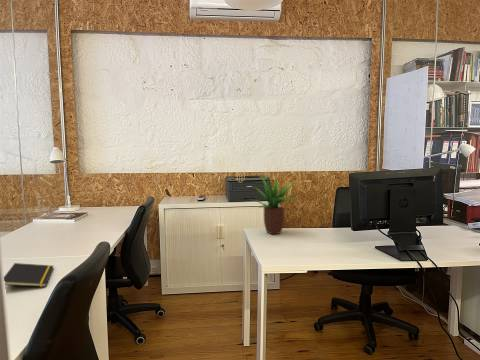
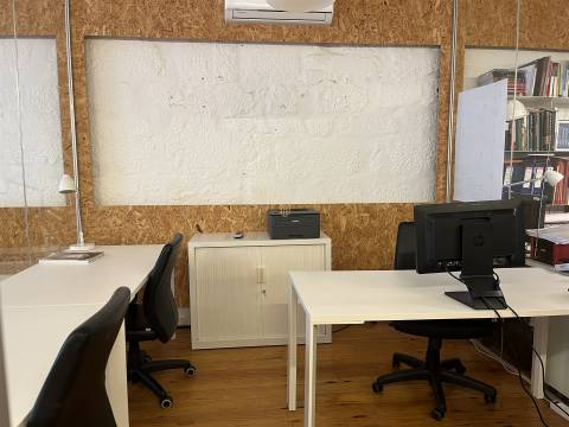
- potted plant [248,173,296,236]
- notepad [3,262,54,288]
